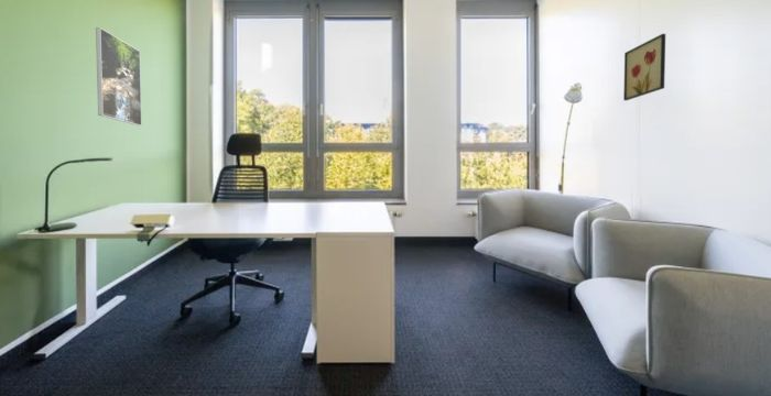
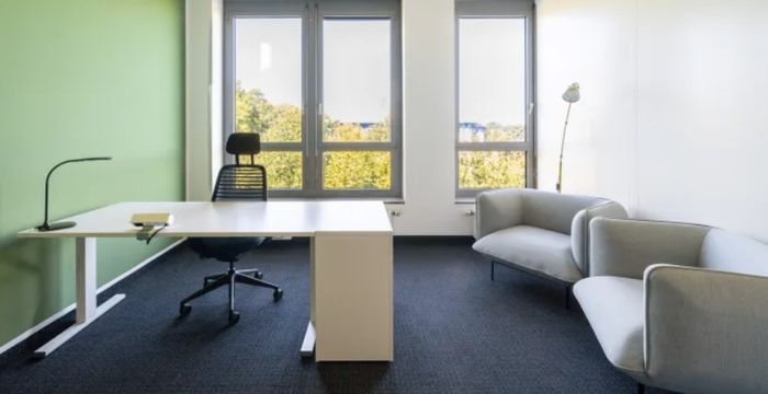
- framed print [95,26,143,127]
- wall art [622,33,666,101]
